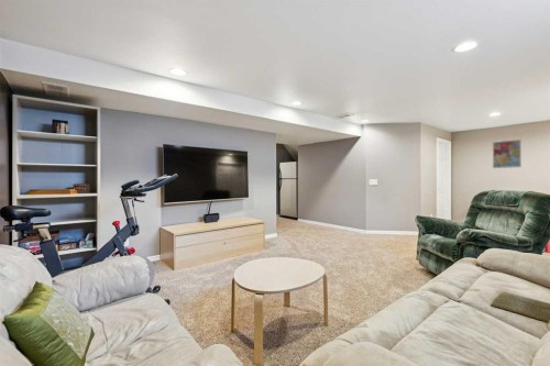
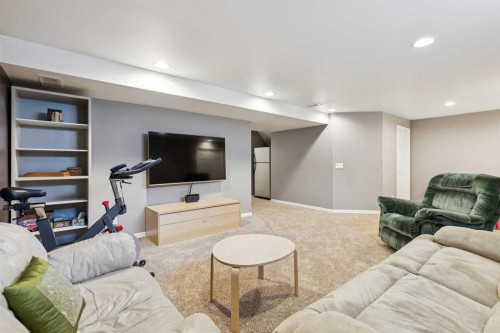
- wall art [492,138,522,169]
- book [490,290,550,323]
